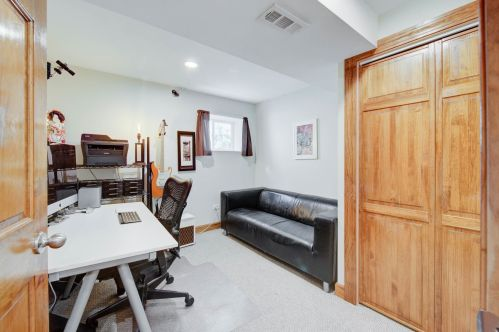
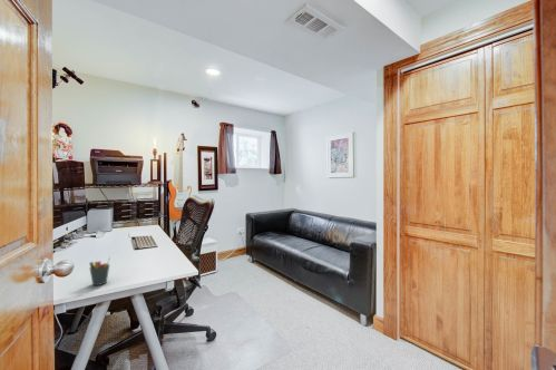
+ pen holder [88,255,111,286]
